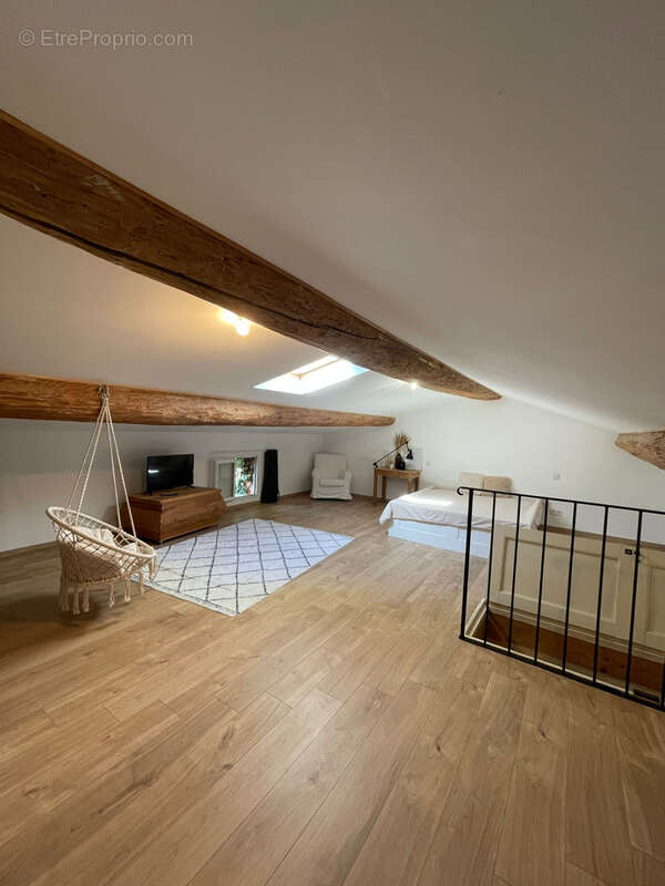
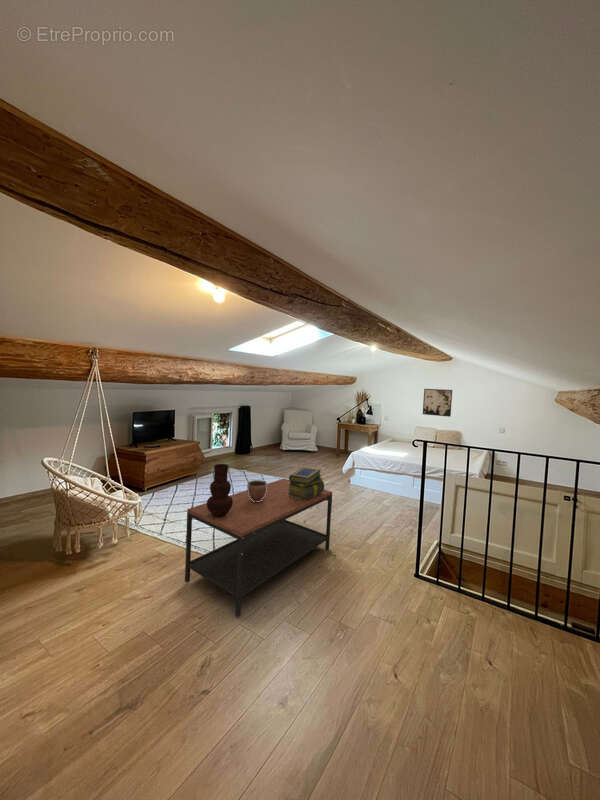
+ vase [206,463,233,517]
+ decorative bowl [246,479,268,502]
+ stack of books [287,466,325,500]
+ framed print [422,388,453,418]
+ coffee table [184,478,333,618]
